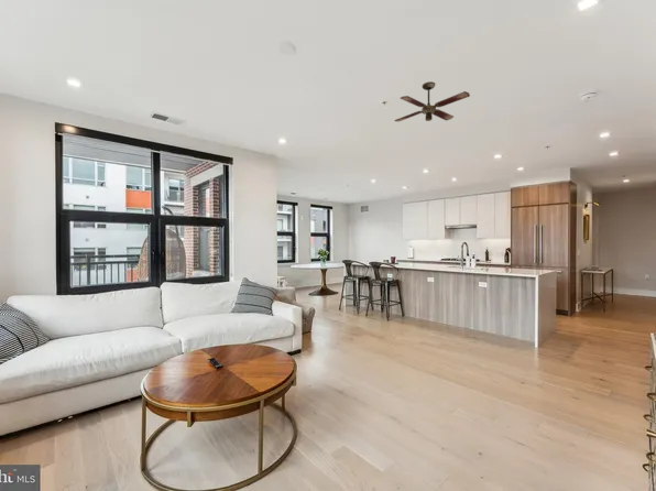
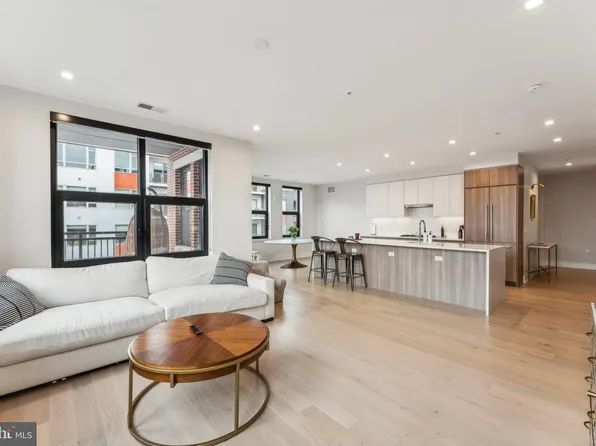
- ceiling fan [394,80,471,122]
